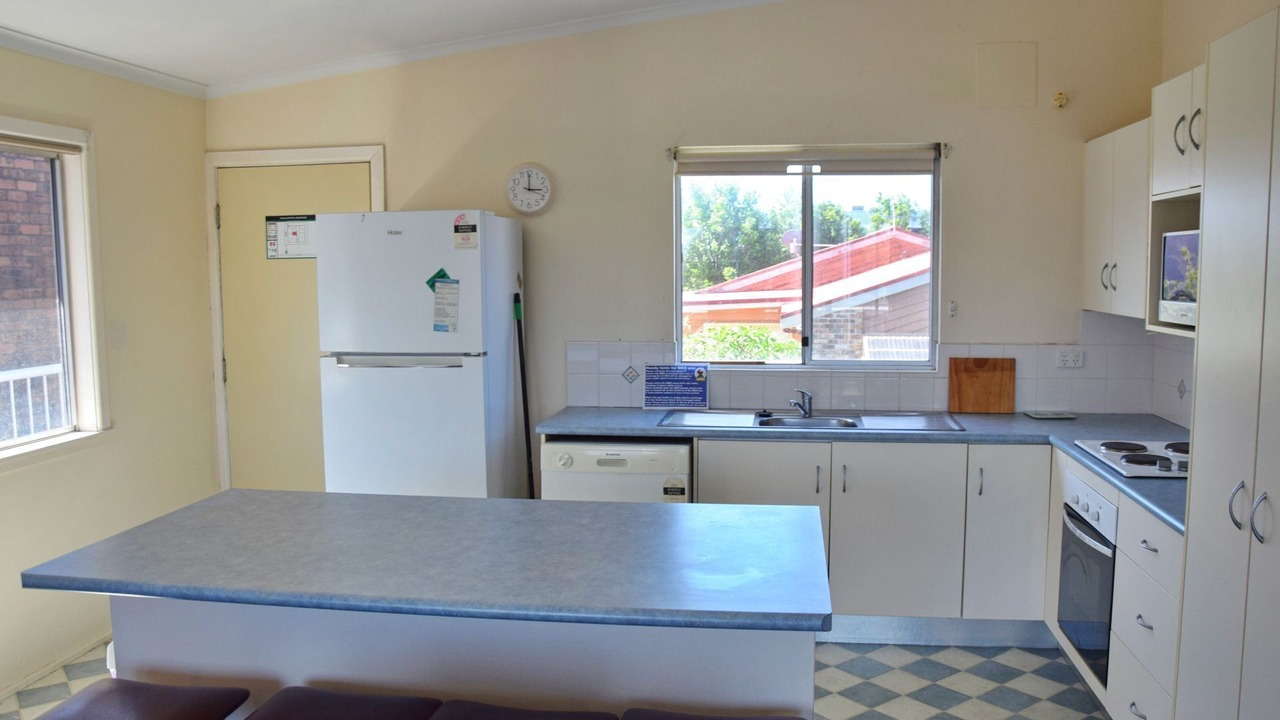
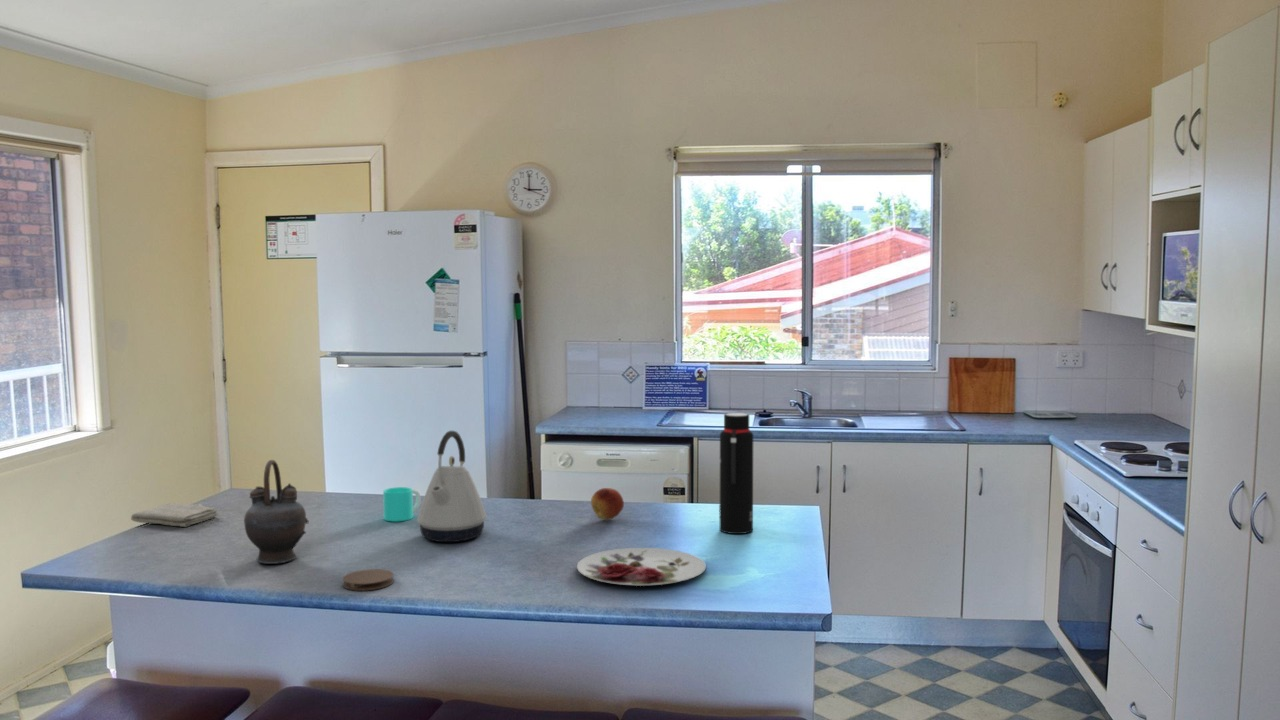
+ teapot [243,459,310,565]
+ water bottle [718,412,754,535]
+ coaster [341,568,395,592]
+ kettle [416,430,487,543]
+ cup [382,486,422,523]
+ plate [576,547,707,587]
+ washcloth [130,502,219,528]
+ fruit [590,487,625,521]
